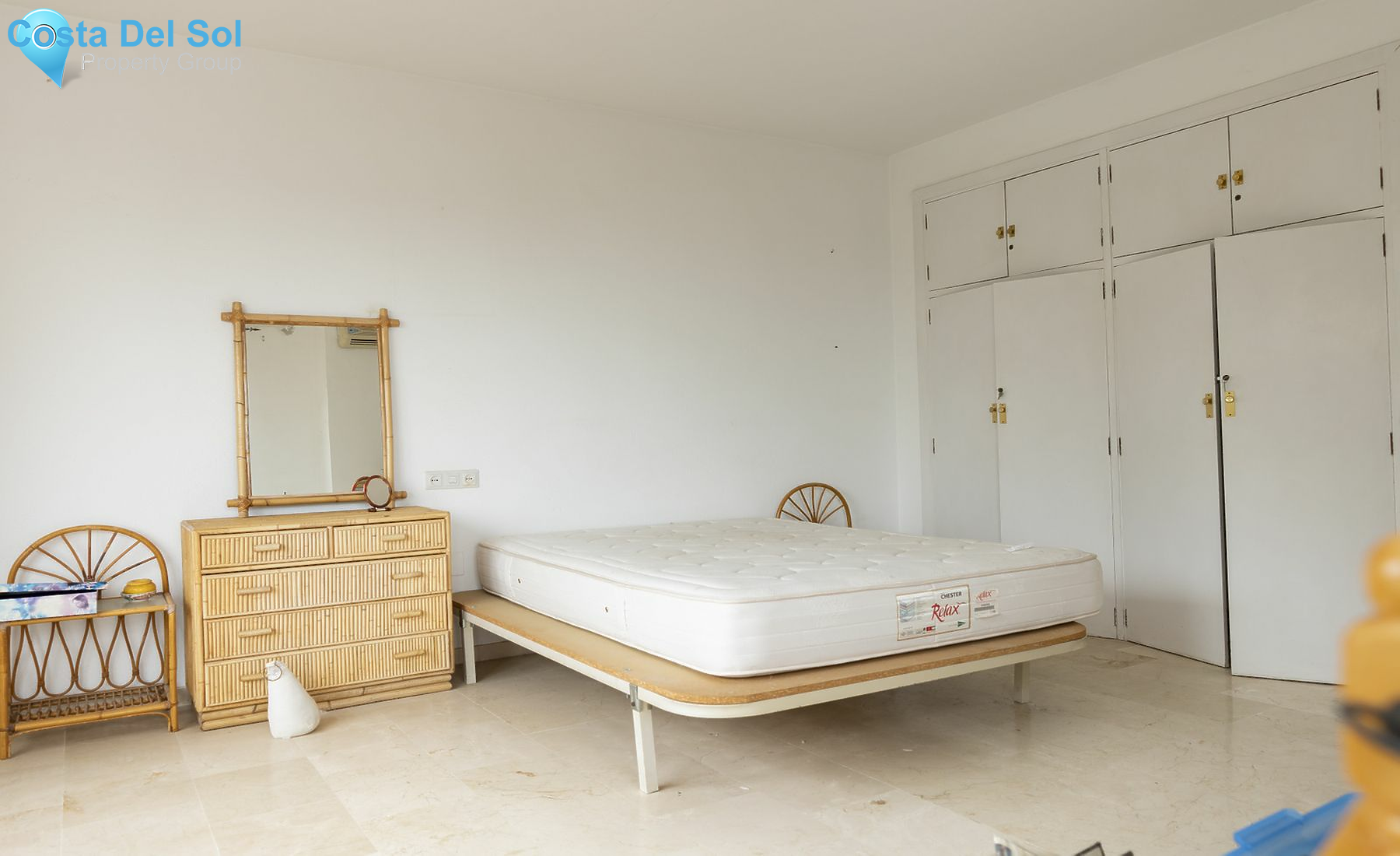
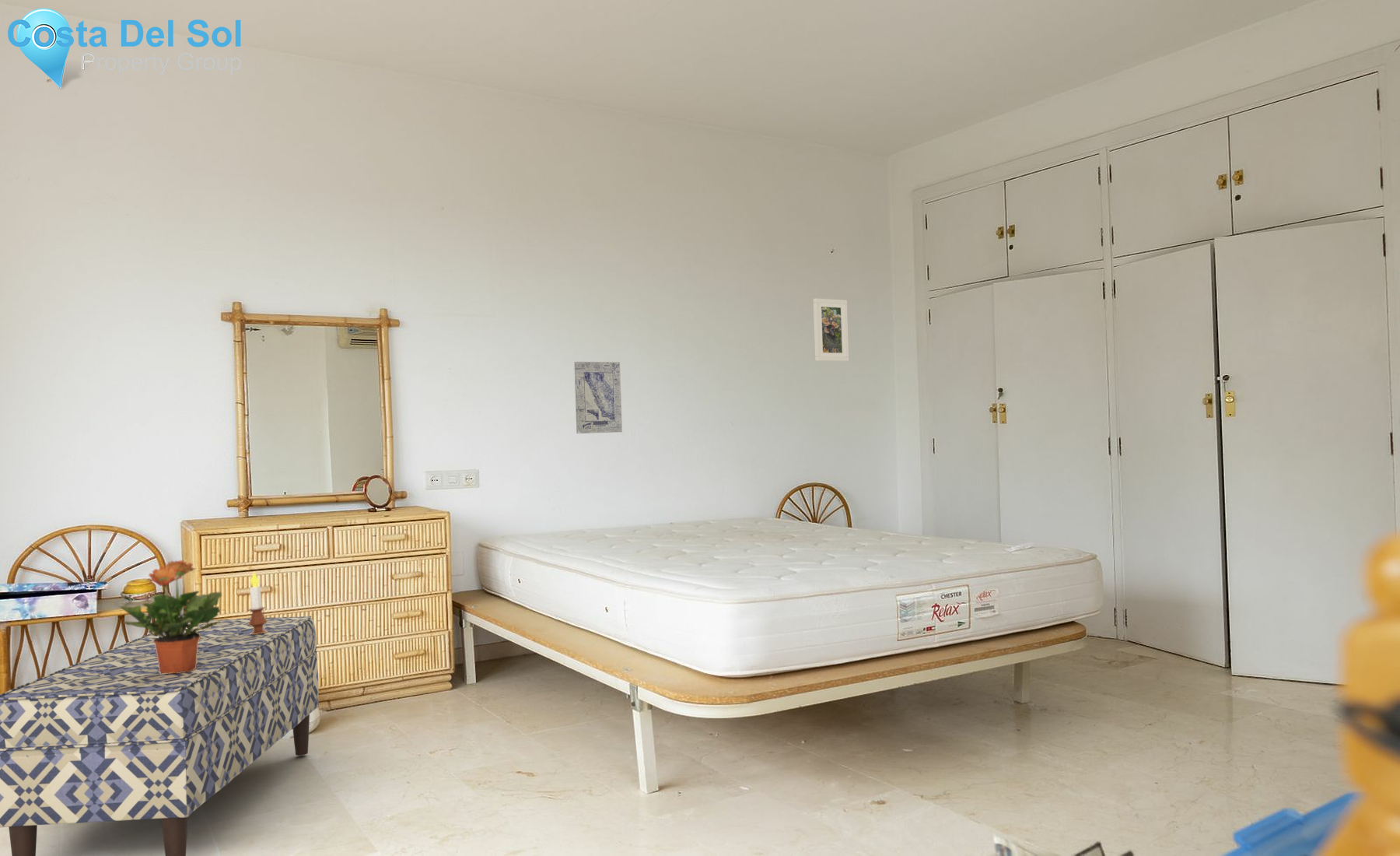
+ candle [247,571,268,634]
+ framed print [813,297,849,362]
+ bench [0,616,320,856]
+ potted plant [119,560,222,674]
+ wall art [574,361,623,434]
